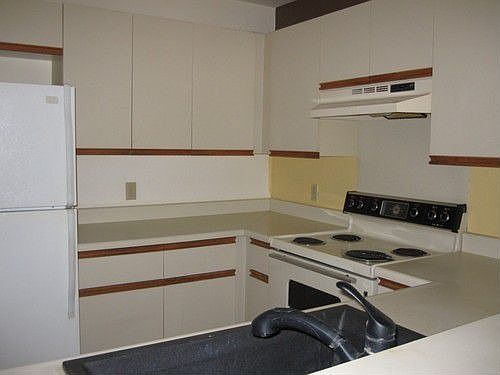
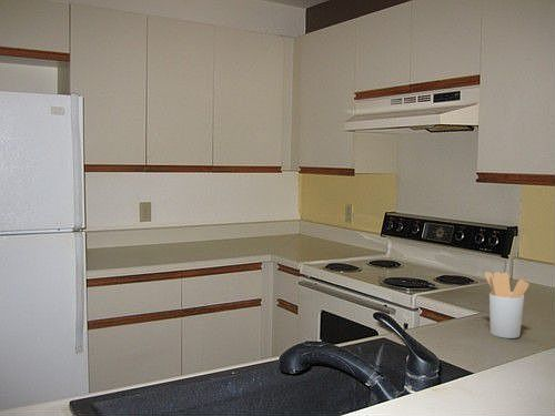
+ utensil holder [484,271,531,339]
